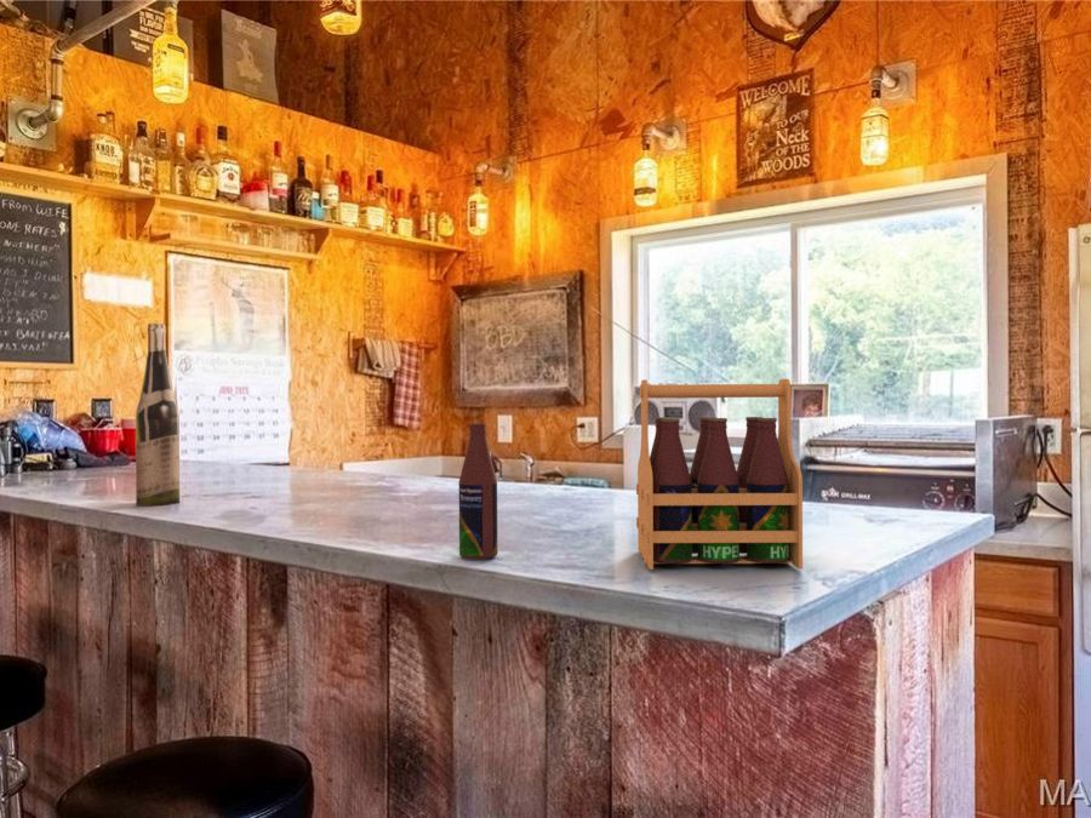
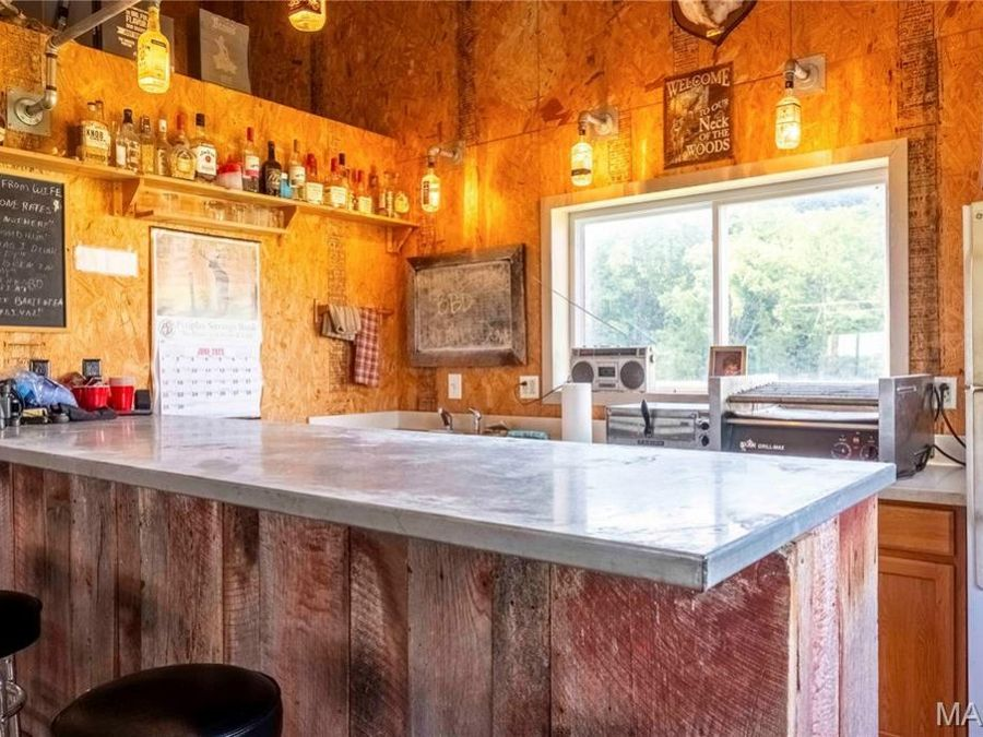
- wine bottle [135,322,181,508]
- bottle rack [458,378,804,571]
